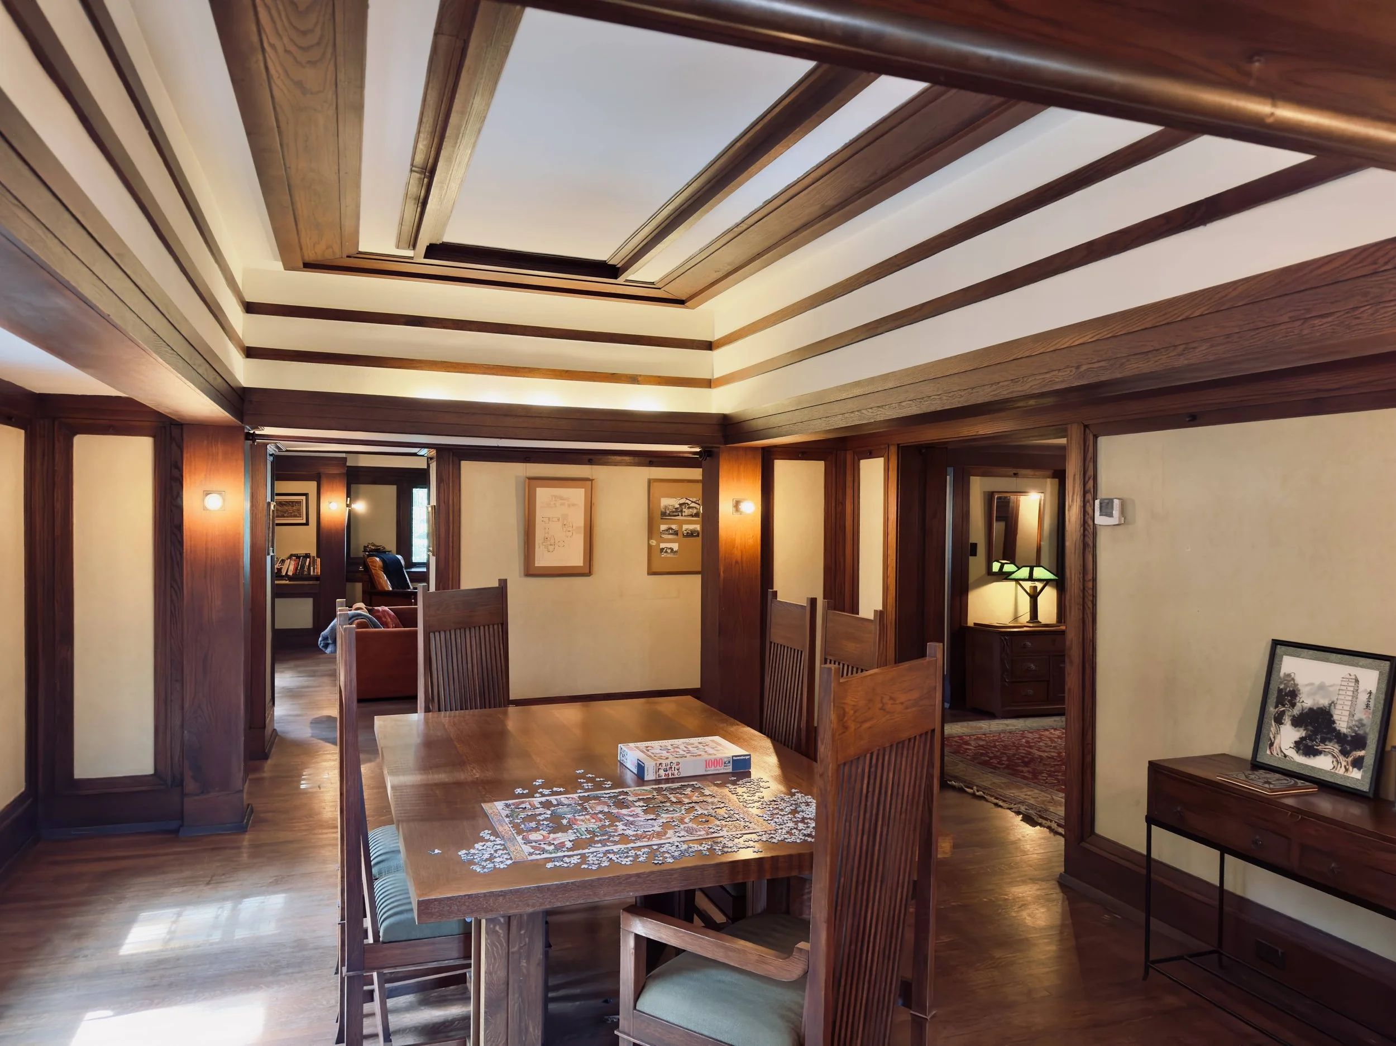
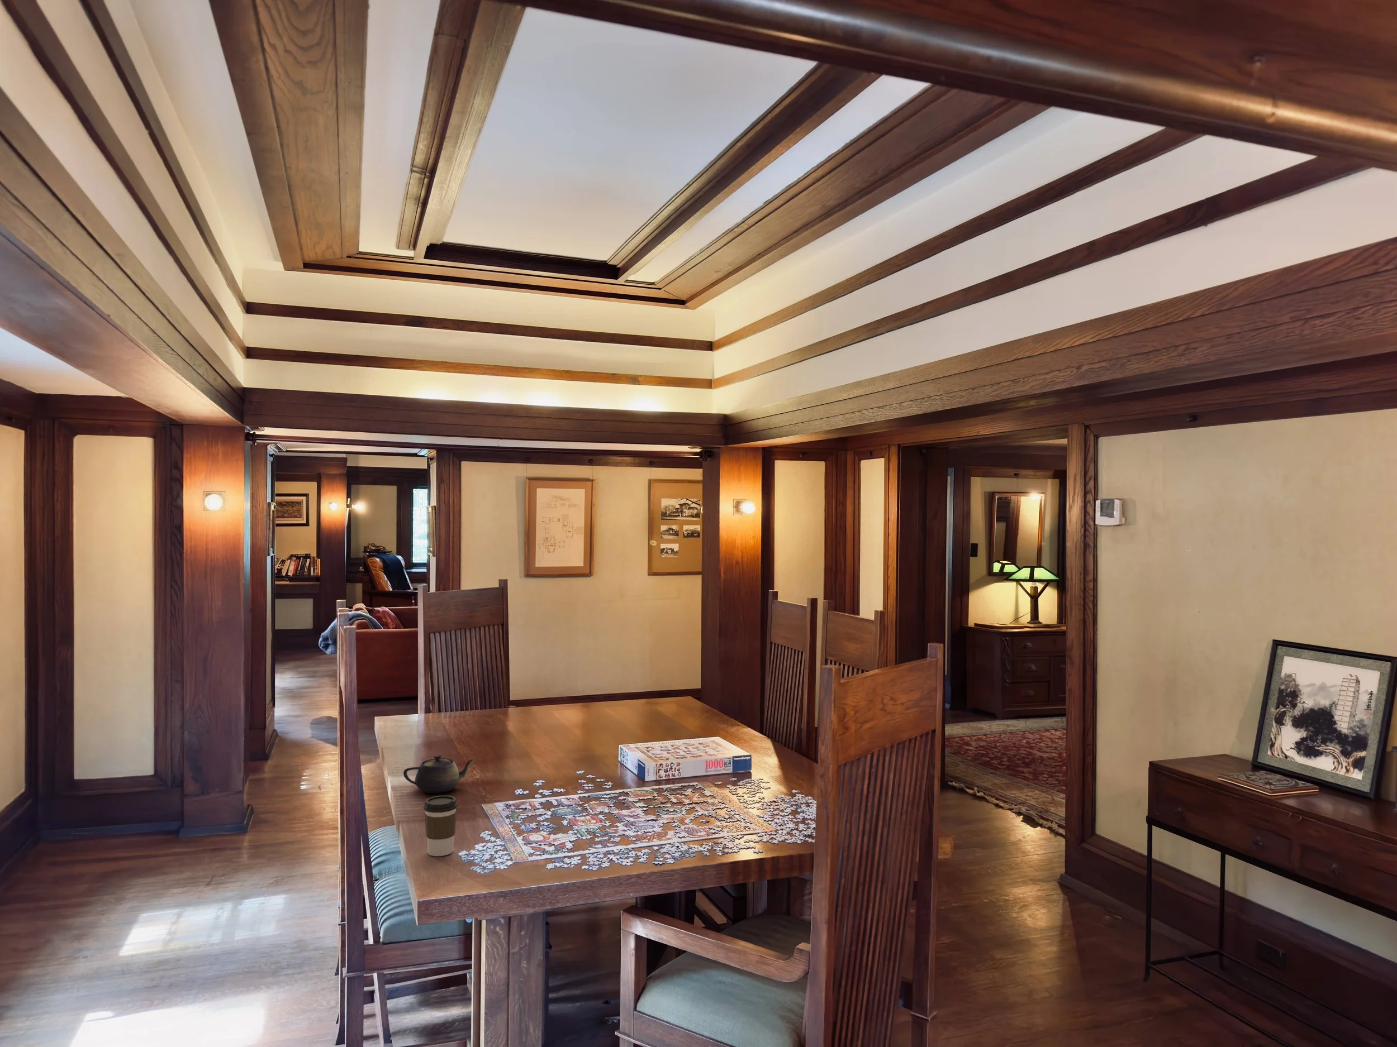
+ coffee cup [424,795,459,857]
+ teapot [403,754,476,794]
